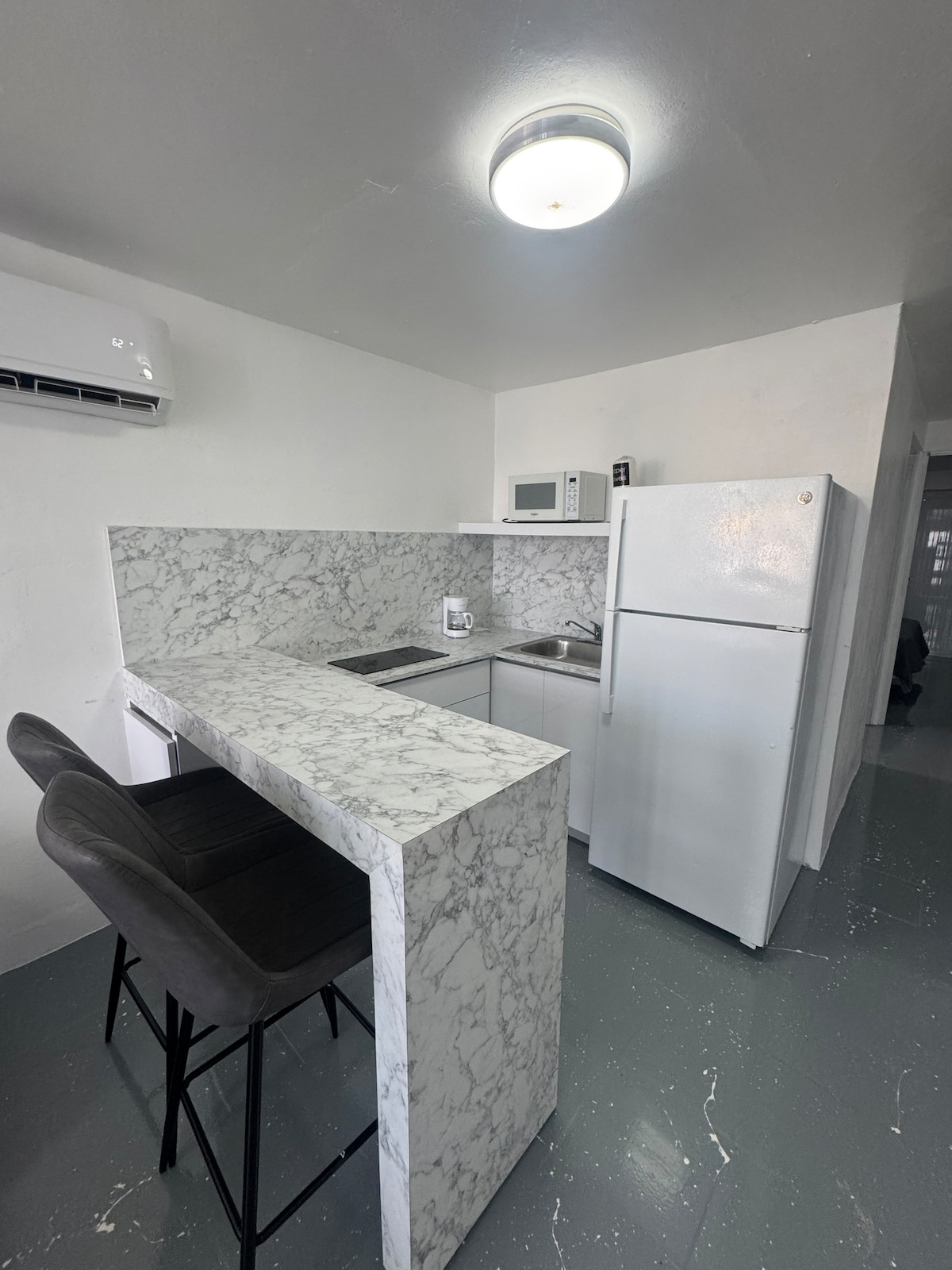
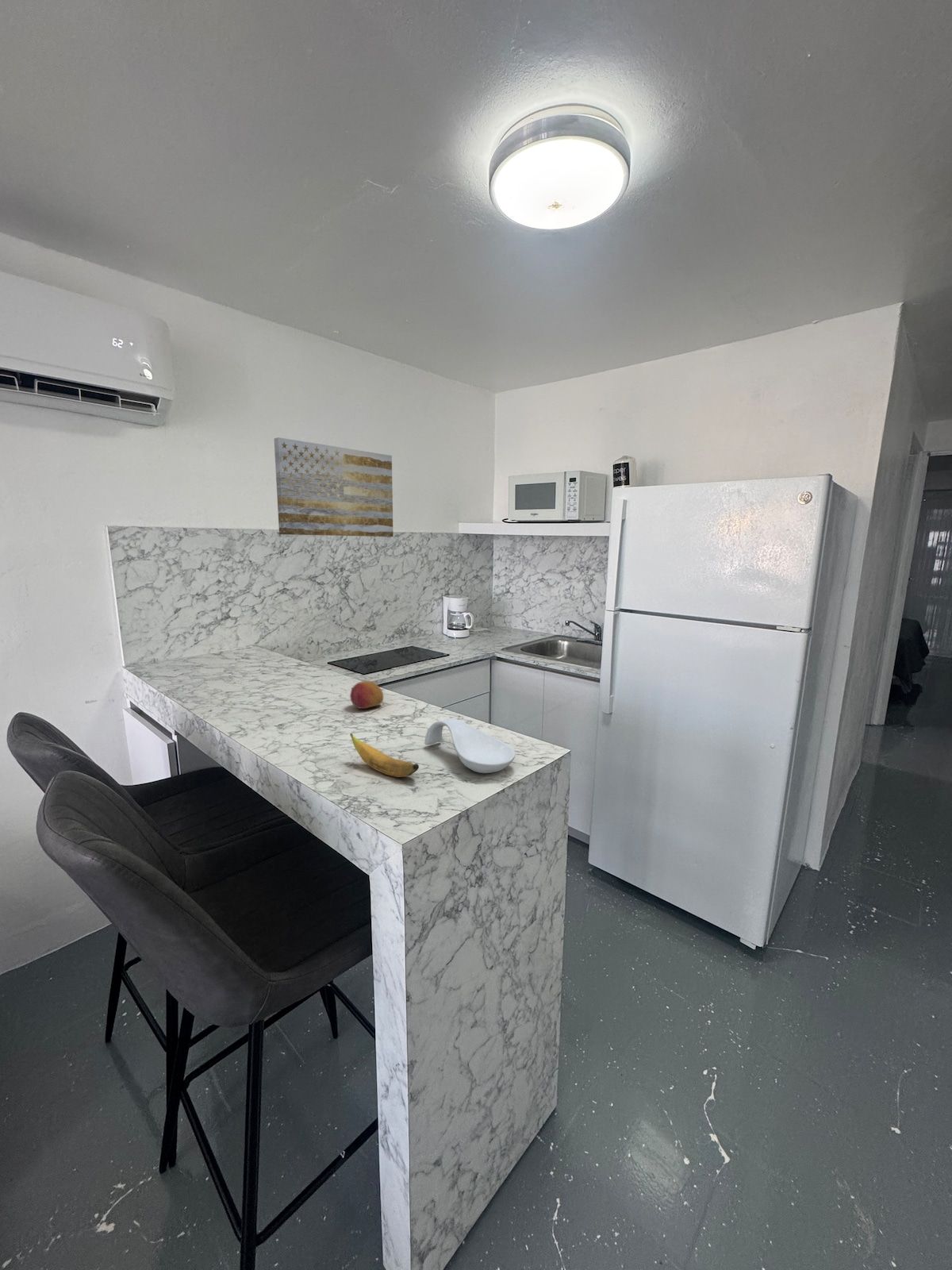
+ banana [349,733,420,778]
+ fruit [349,680,385,710]
+ wall art [273,437,394,537]
+ spoon rest [424,718,516,774]
